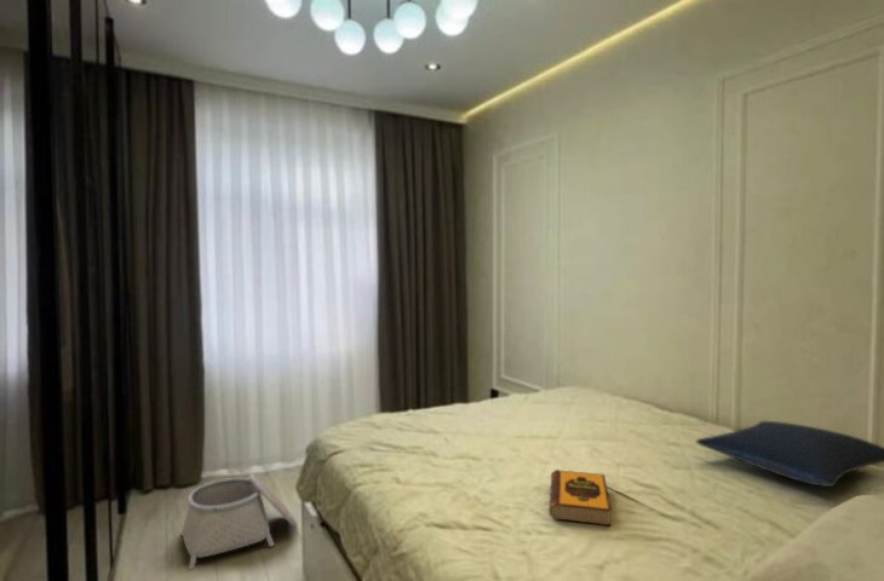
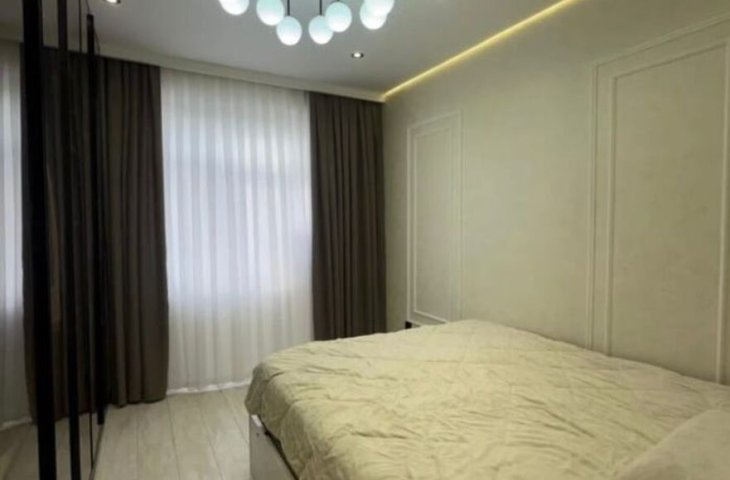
- basket [179,472,299,570]
- pillow [695,420,884,488]
- hardback book [547,468,613,527]
